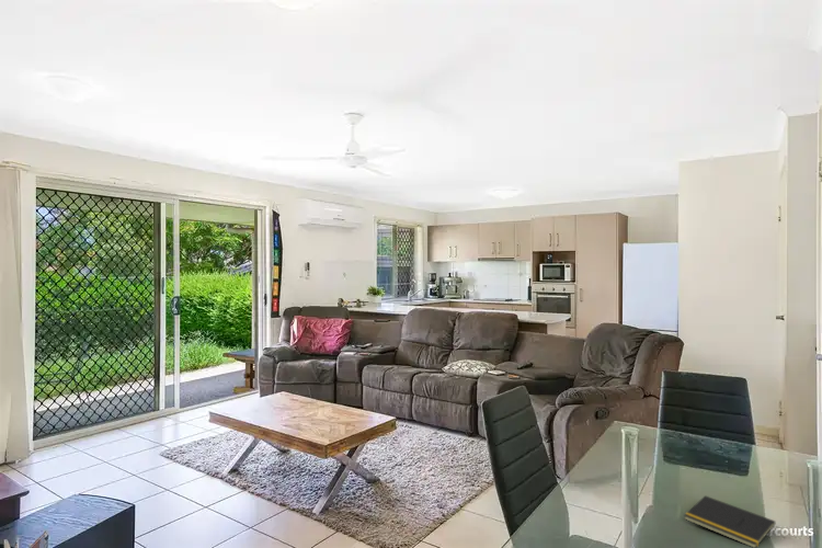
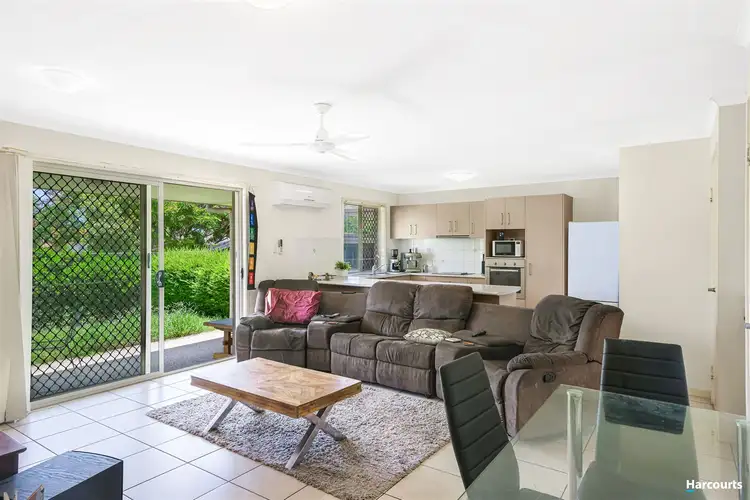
- notepad [683,494,776,548]
